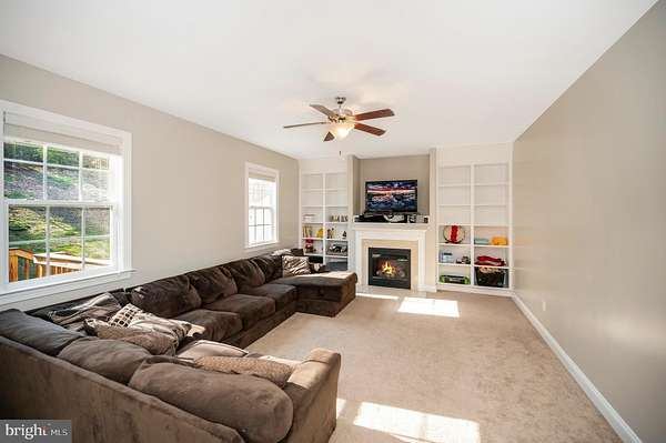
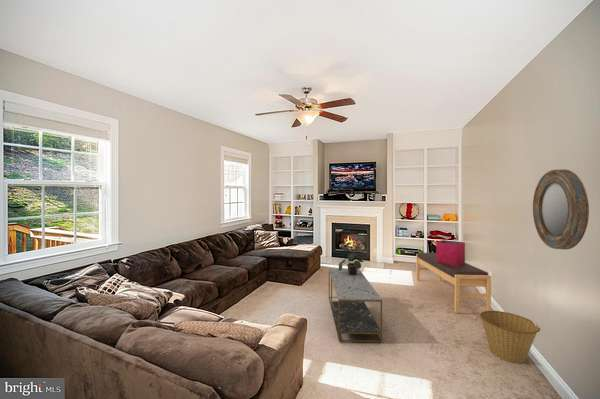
+ basket [479,310,541,364]
+ coffee table [328,267,383,343]
+ storage bin [435,239,466,266]
+ home mirror [532,168,590,250]
+ bench [415,252,492,314]
+ potted plant [338,252,364,275]
